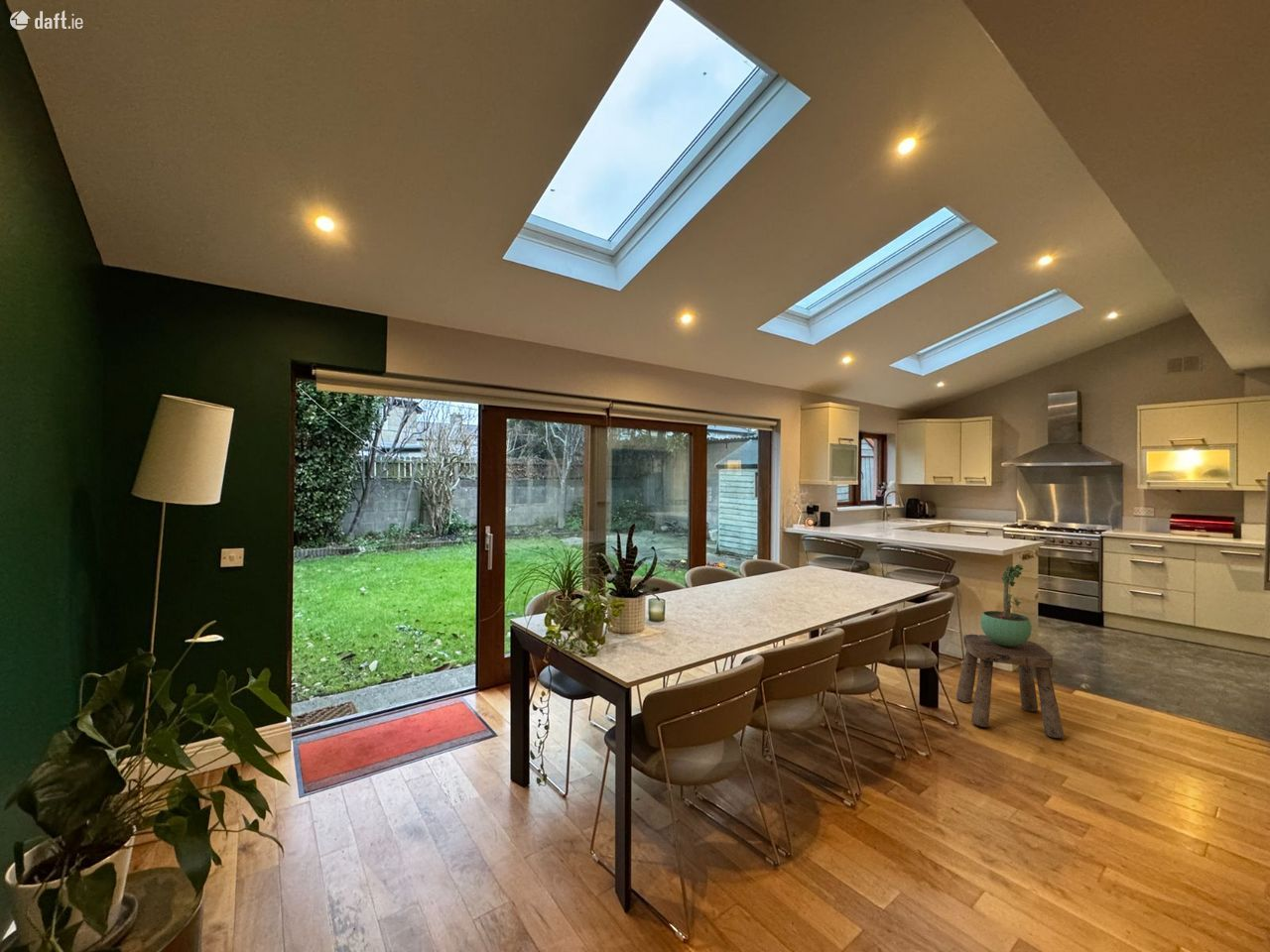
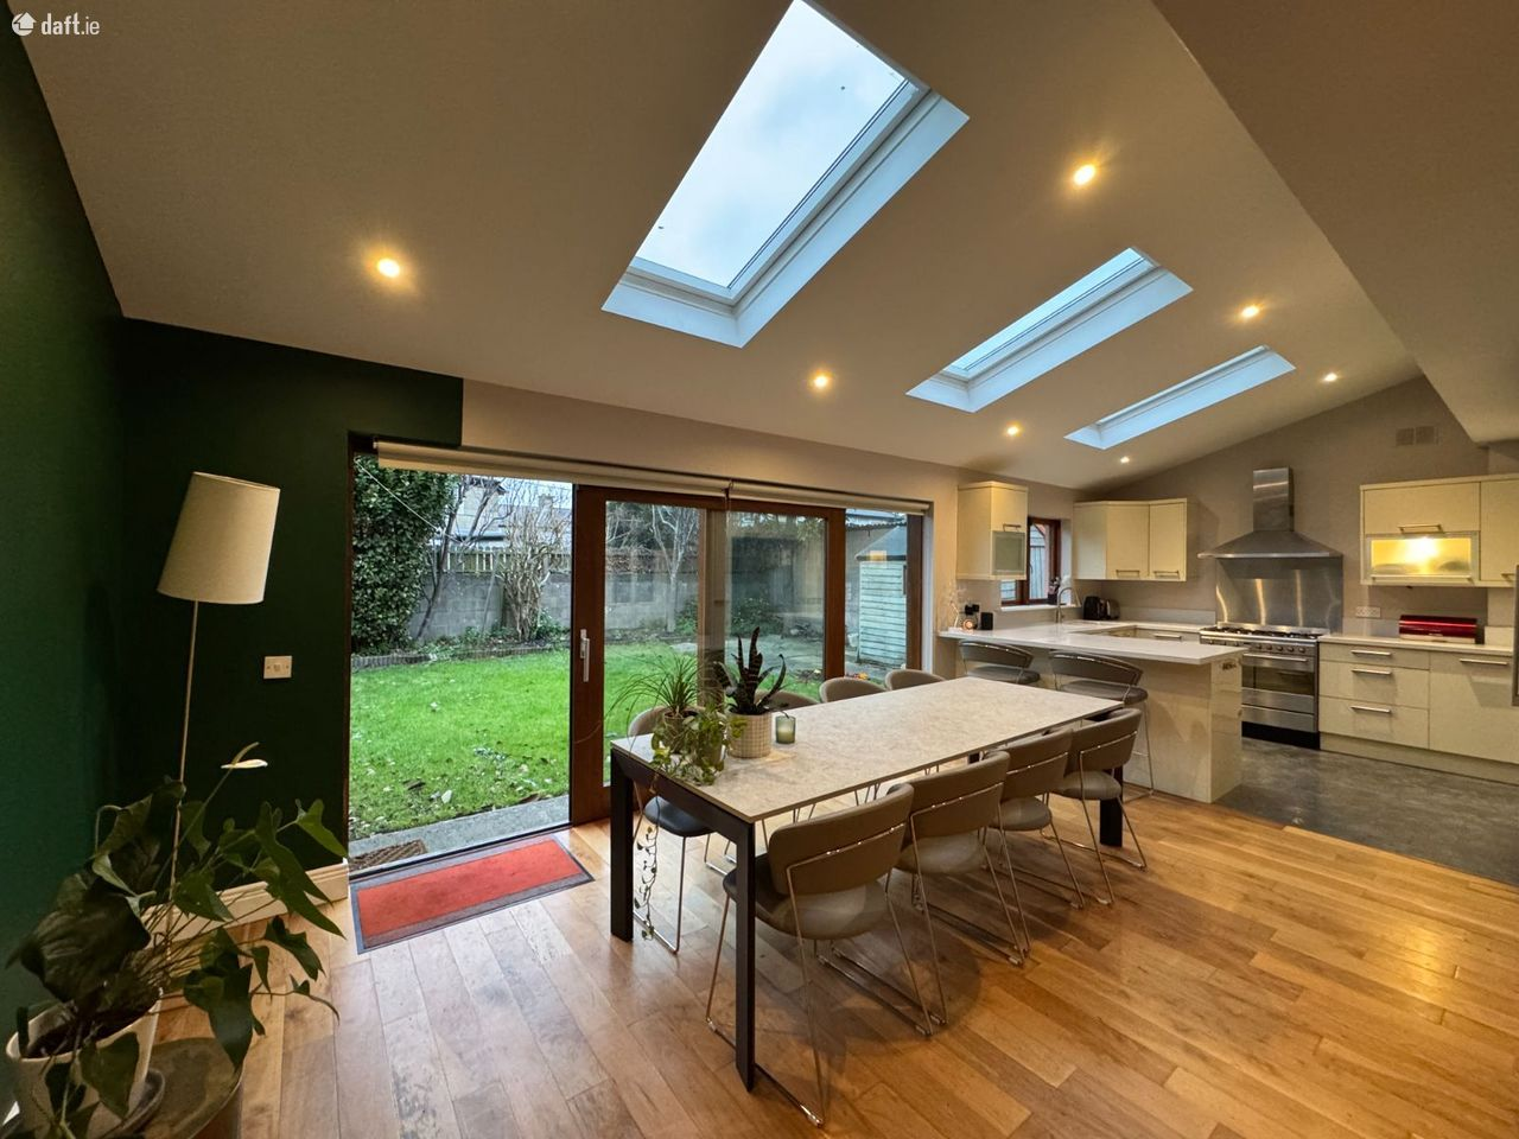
- stool [955,634,1065,739]
- potted plant [980,562,1033,647]
